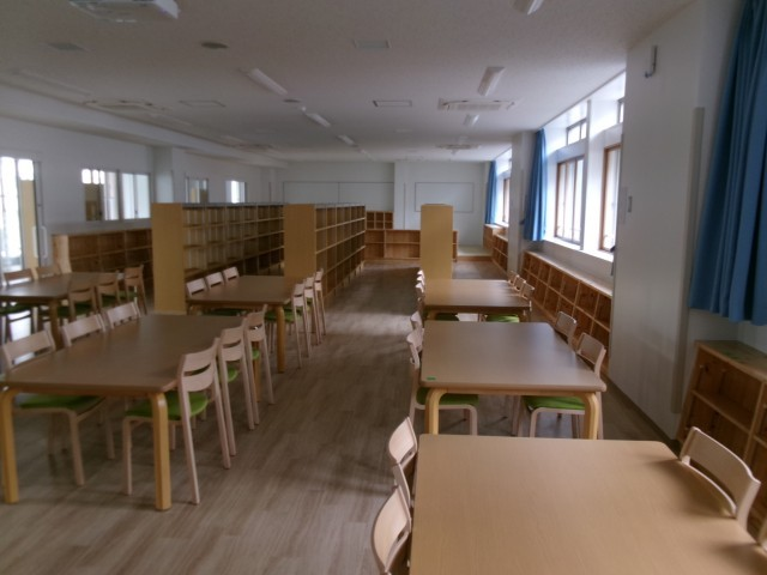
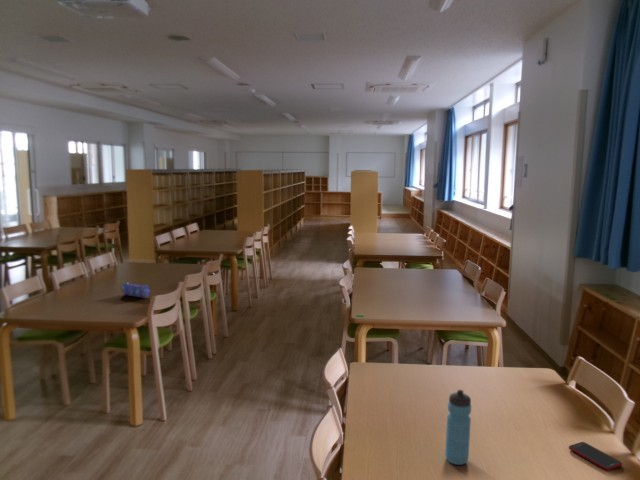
+ water bottle [444,389,472,466]
+ cell phone [568,441,623,472]
+ pencil case [119,281,151,299]
